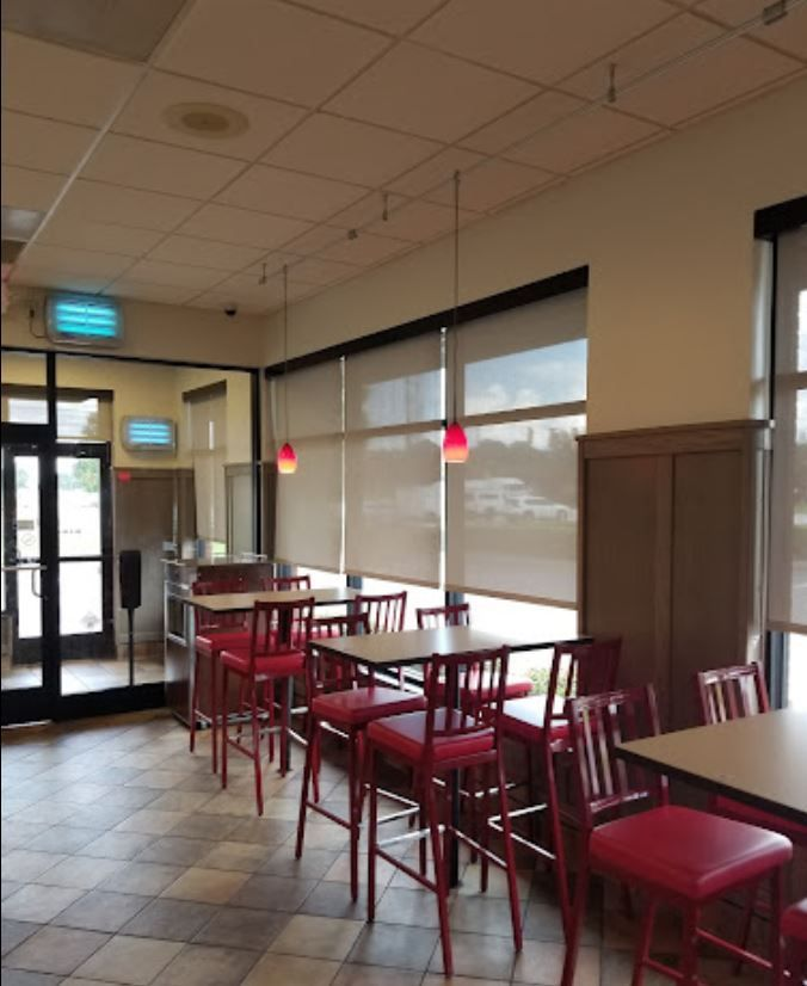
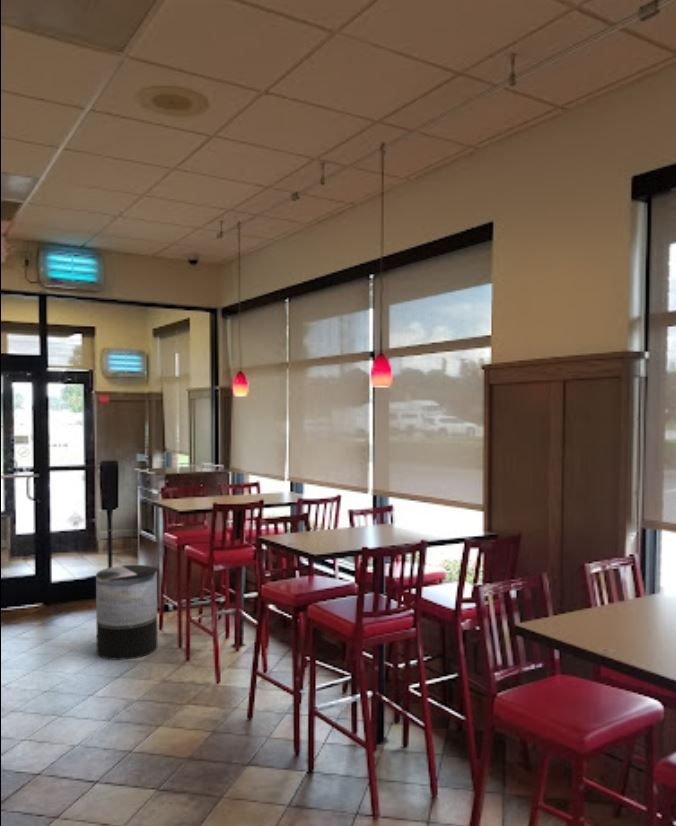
+ trash can [95,564,158,661]
